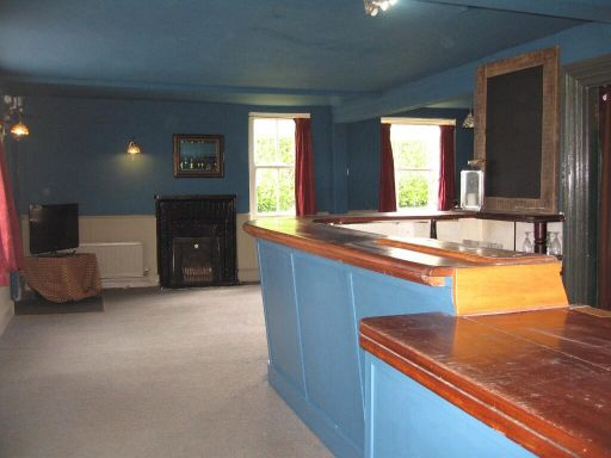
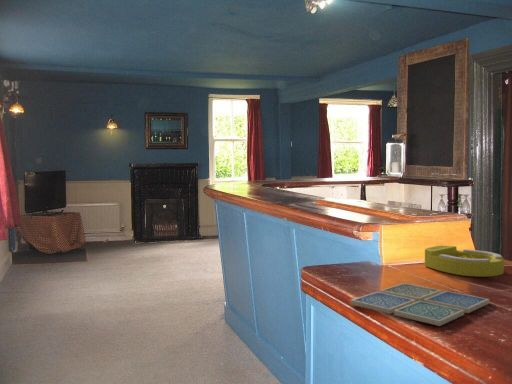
+ drink coaster [350,282,490,327]
+ ashtray [424,245,505,278]
